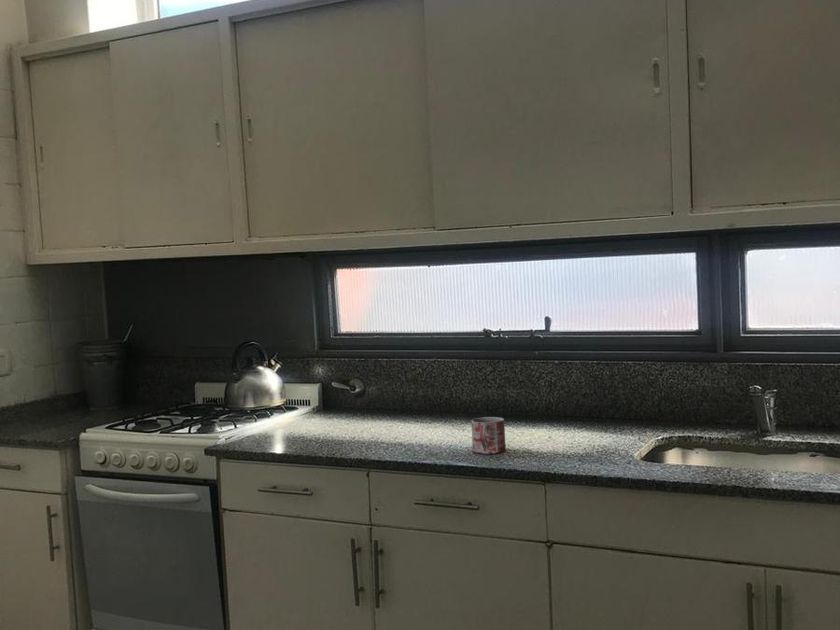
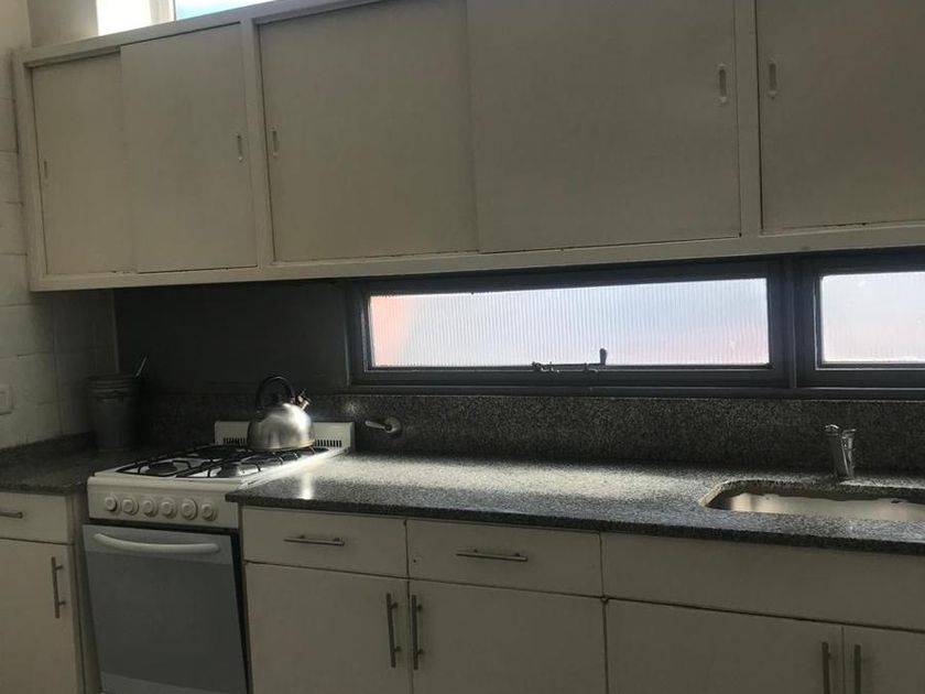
- mug [470,416,507,455]
